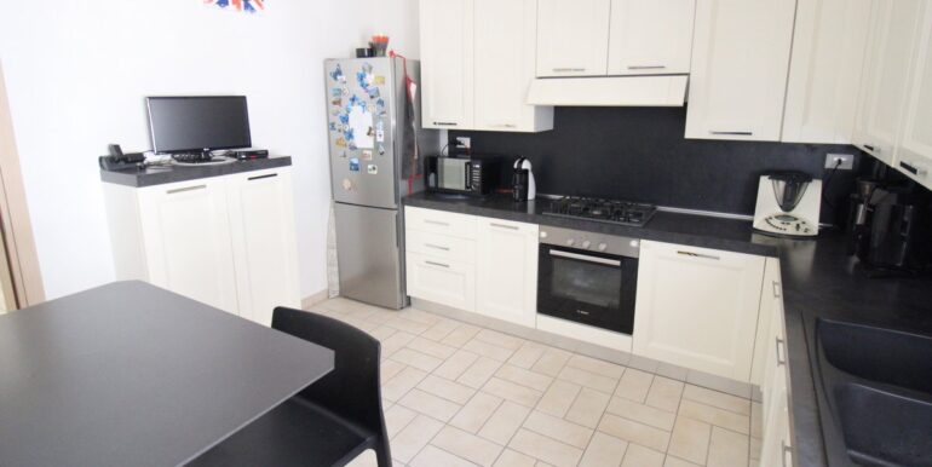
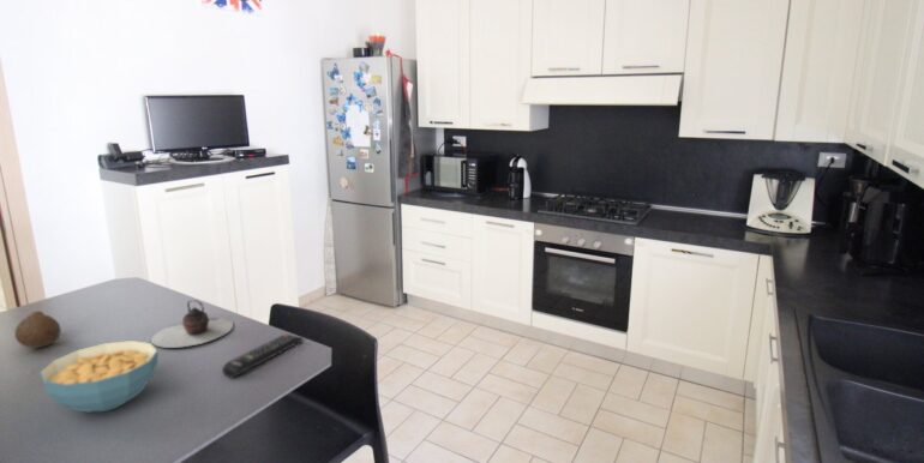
+ fruit [13,309,62,349]
+ teapot [150,299,234,349]
+ remote control [221,332,305,379]
+ cereal bowl [38,339,160,413]
